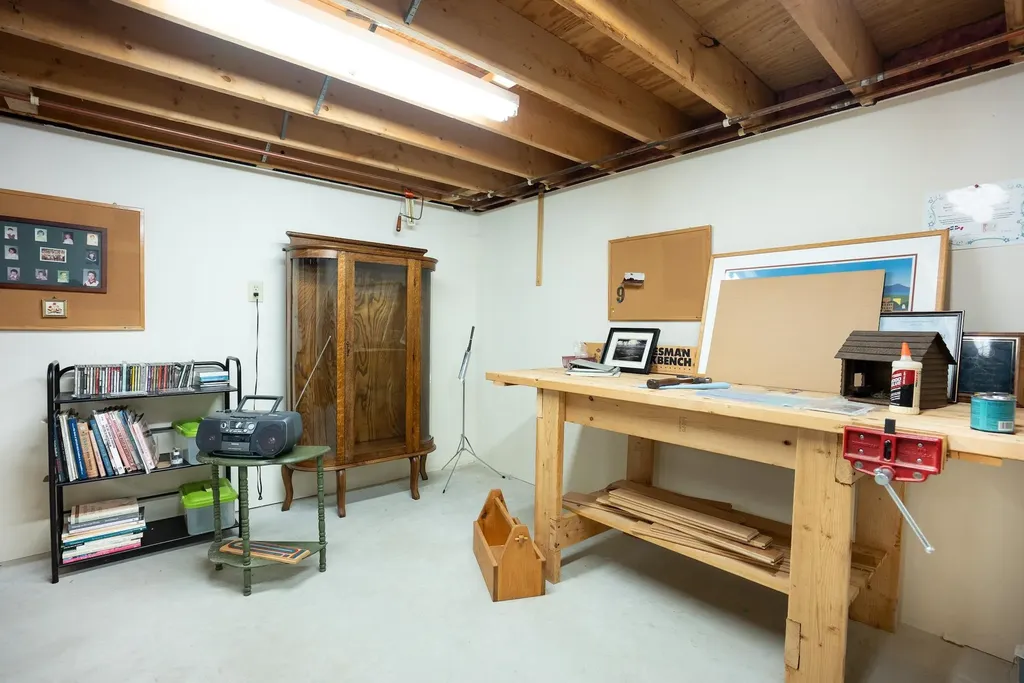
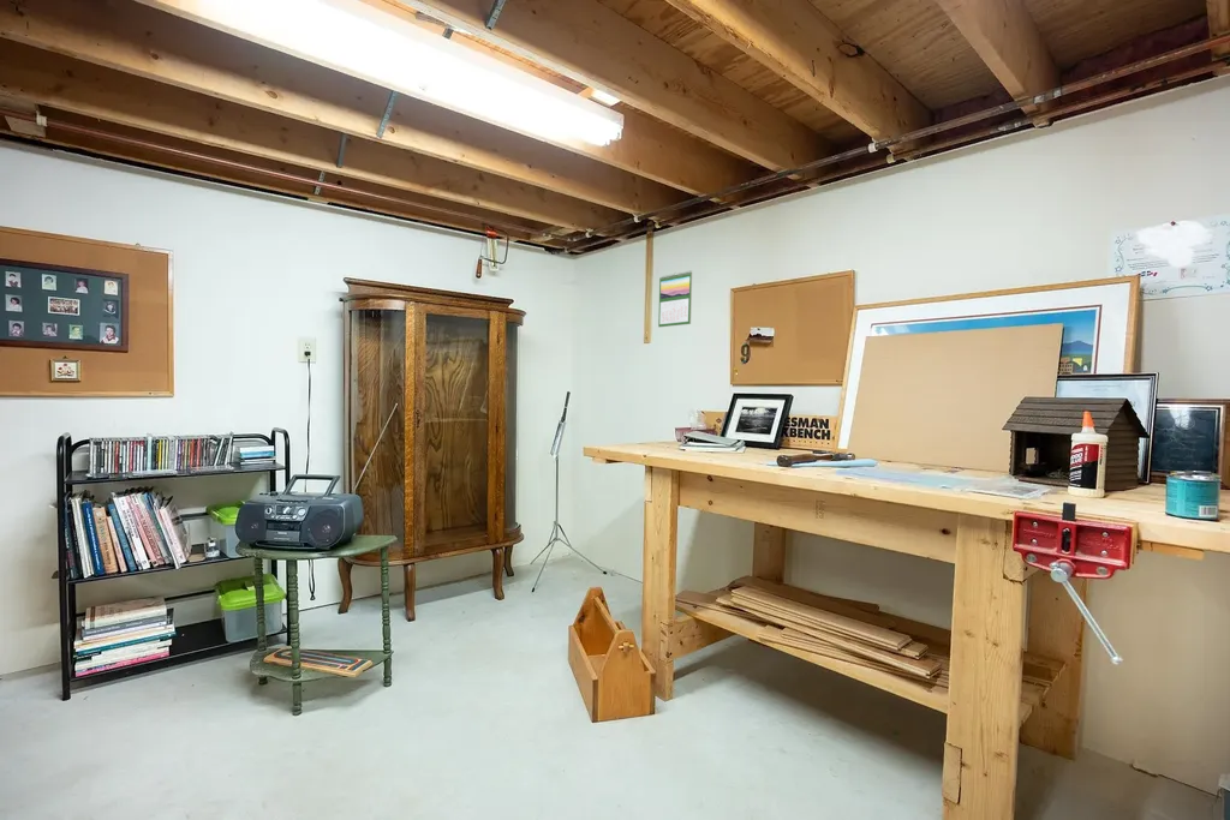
+ calendar [657,270,693,328]
